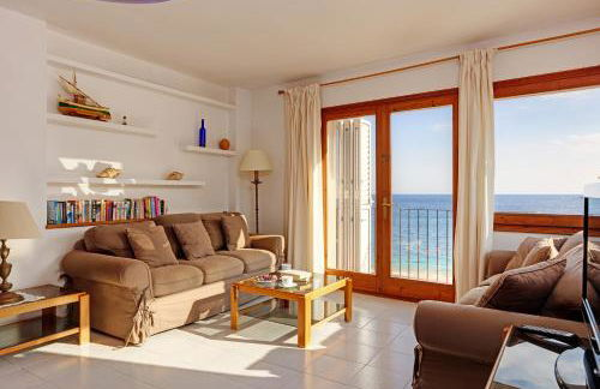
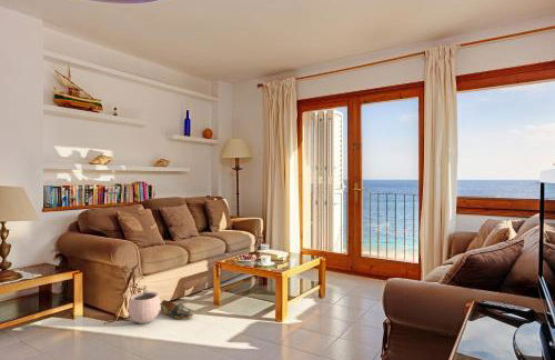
+ shoe [160,299,194,320]
+ plant pot [128,287,161,324]
